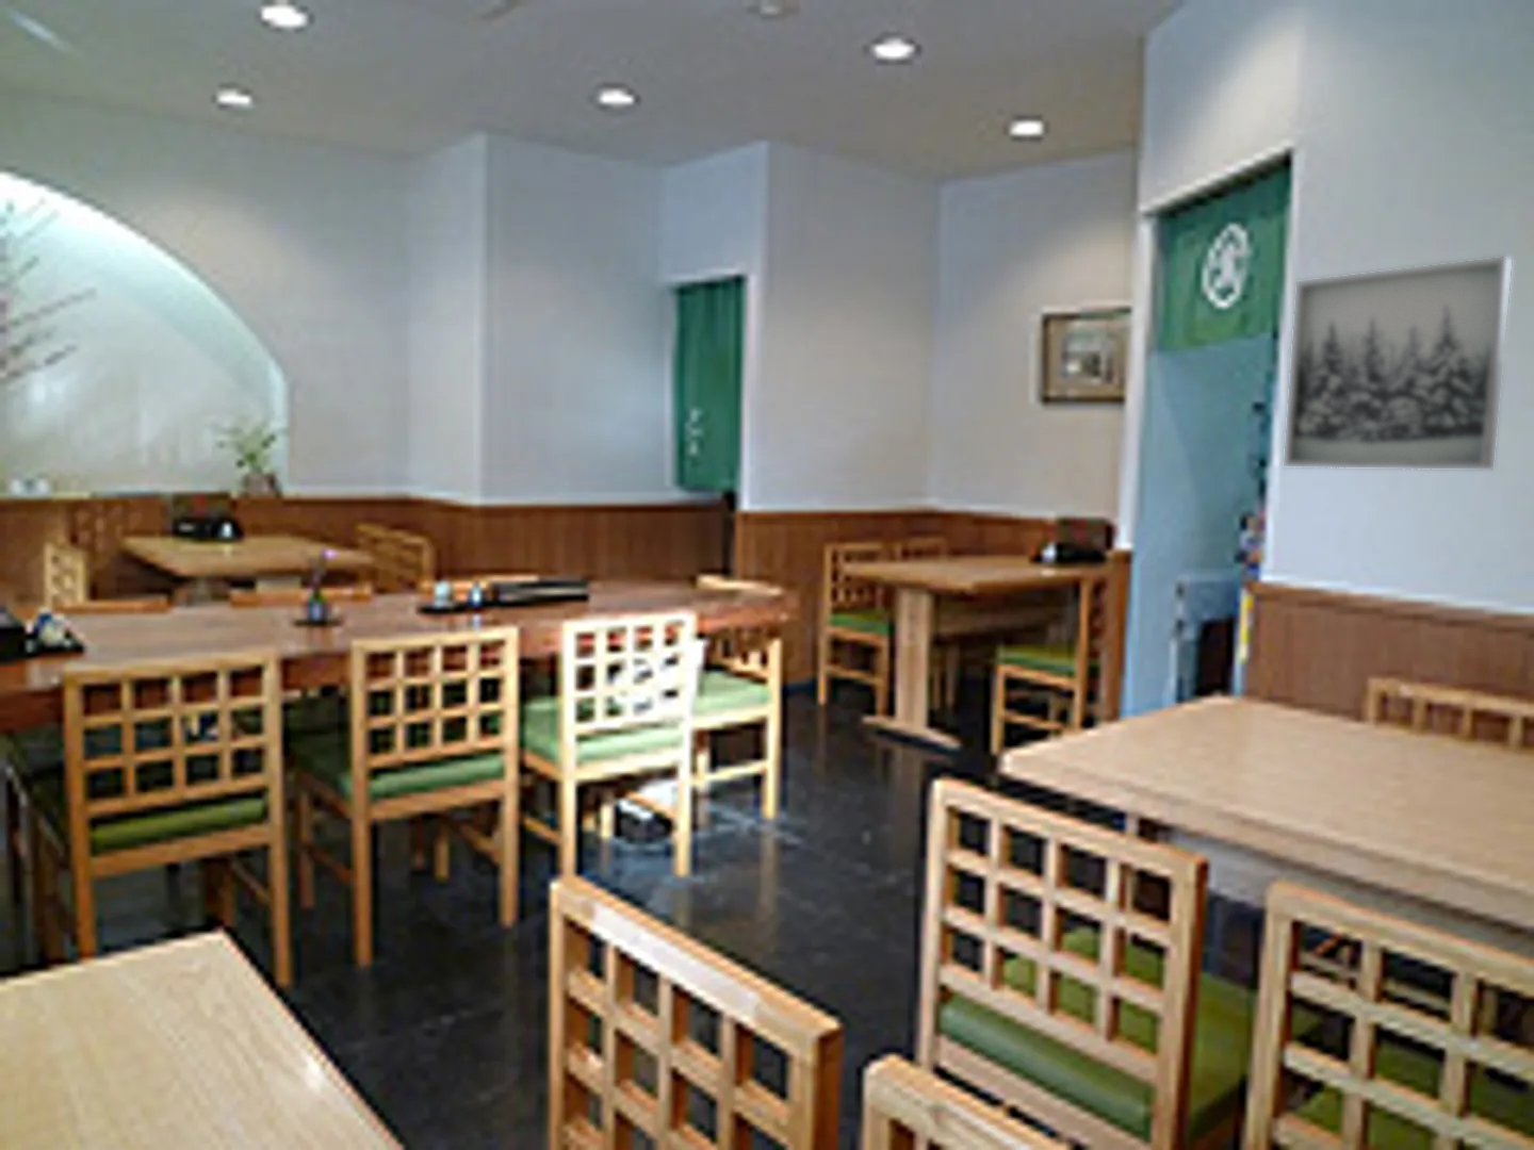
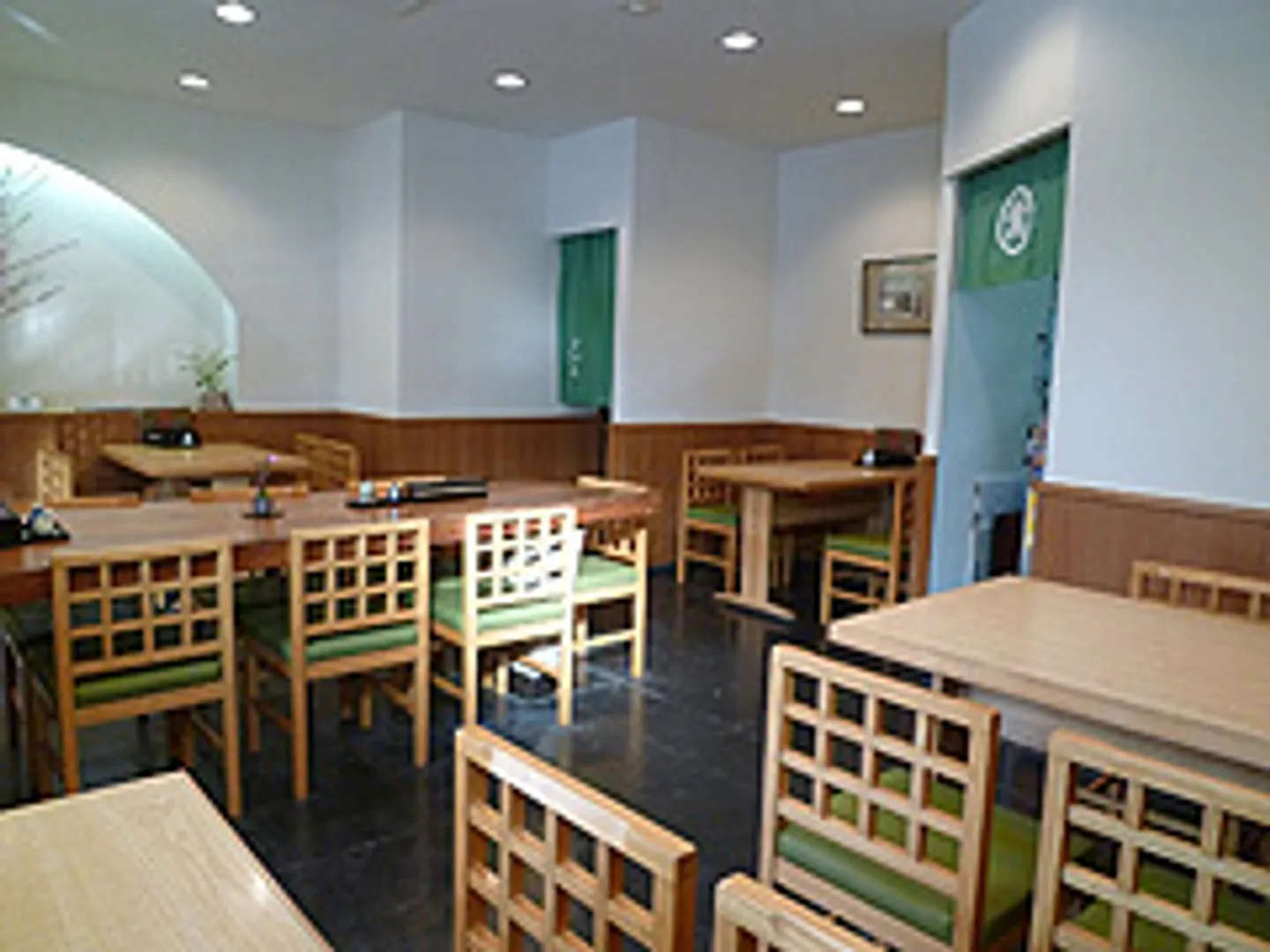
- wall art [1283,256,1512,470]
